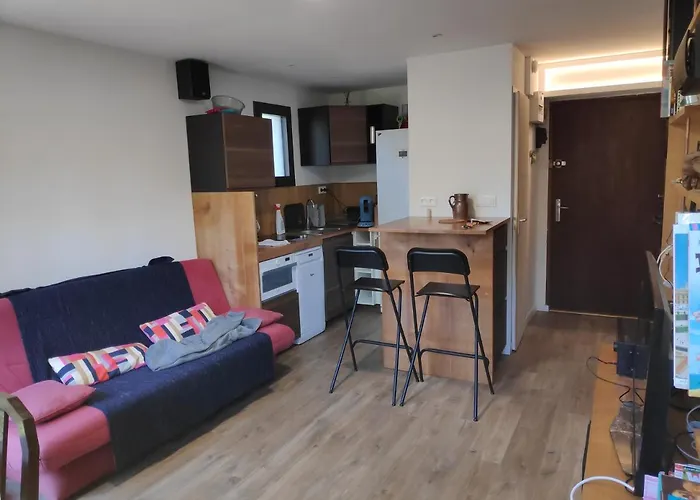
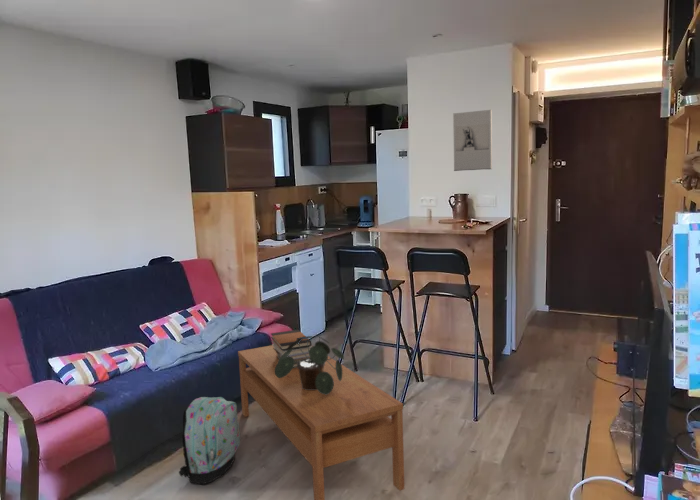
+ wall sculpture [452,109,493,172]
+ book stack [270,329,313,368]
+ backpack [178,396,241,485]
+ potted plant [275,334,345,395]
+ coffee table [237,344,405,500]
